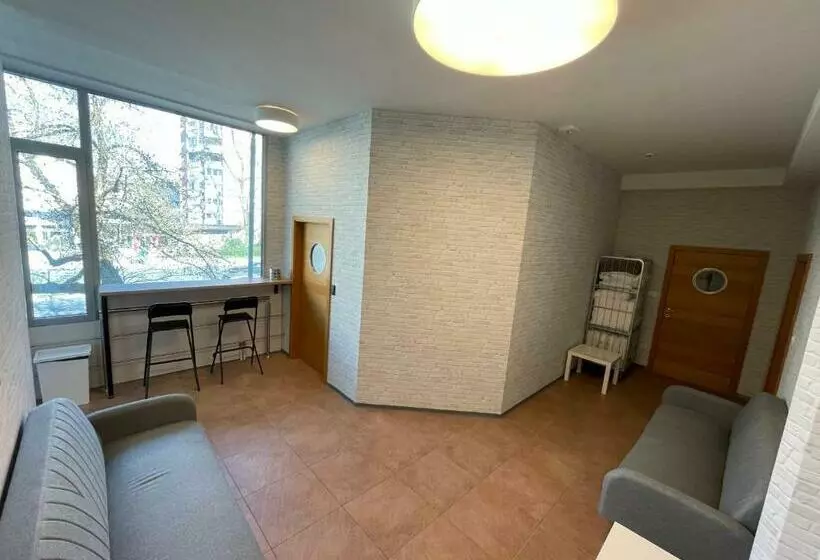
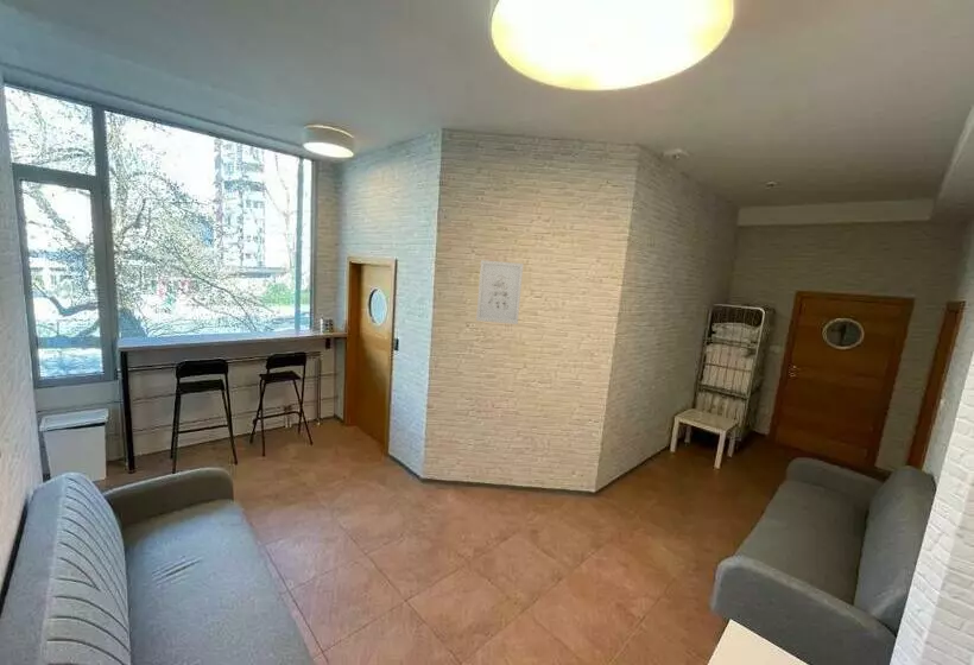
+ wall art [475,259,525,325]
